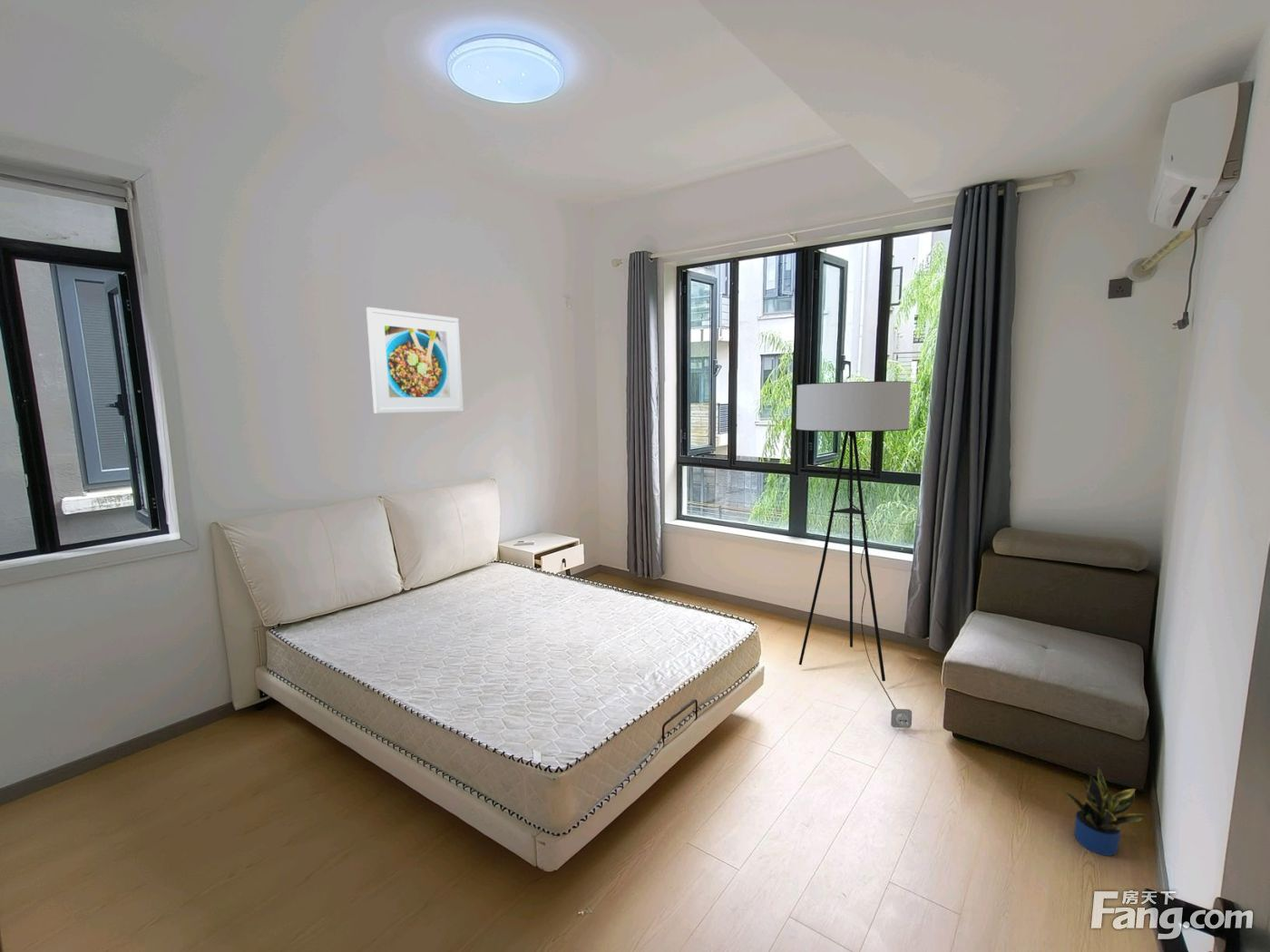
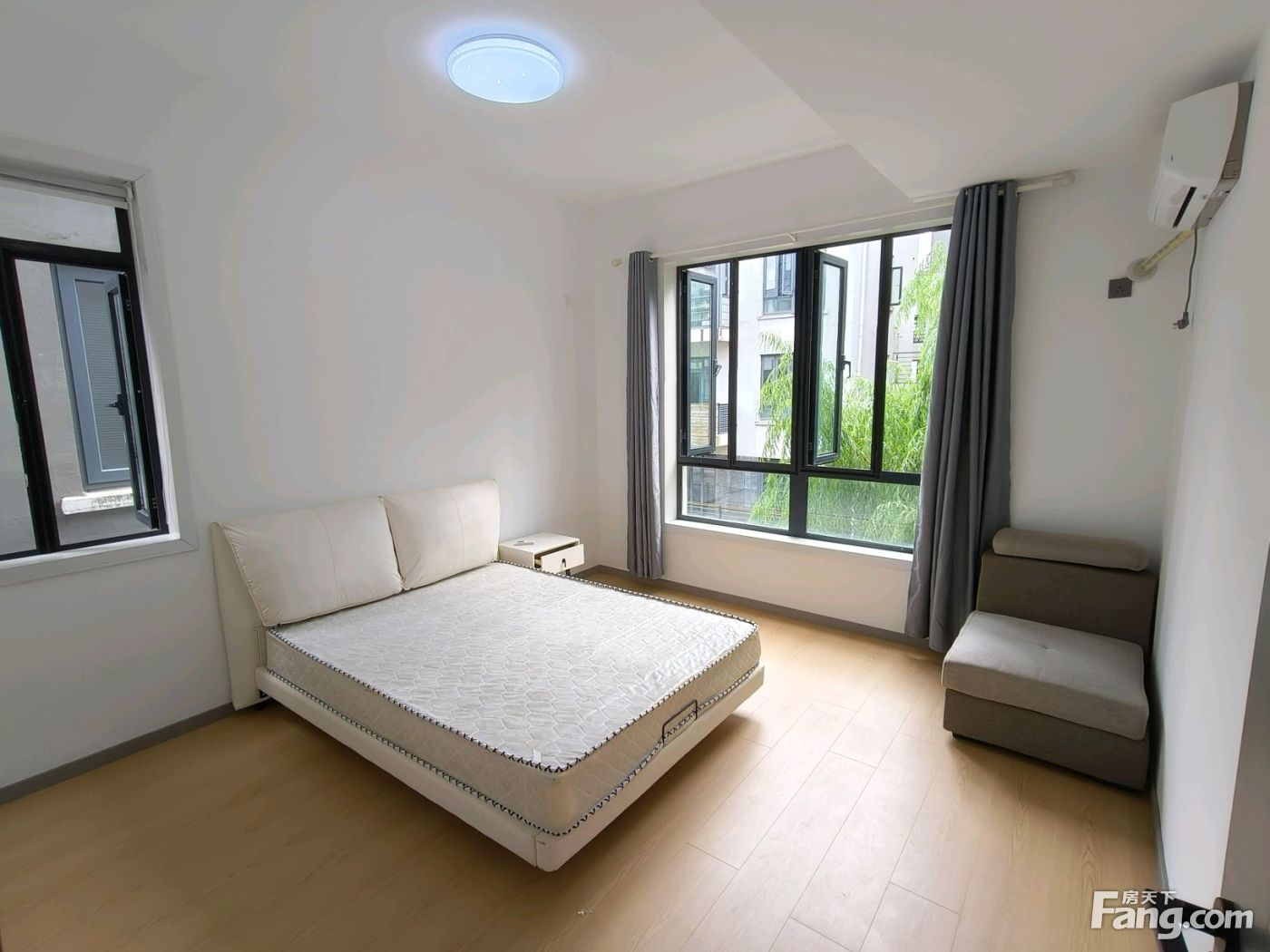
- floor lamp [796,380,913,729]
- potted plant [1064,766,1147,857]
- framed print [366,306,464,414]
